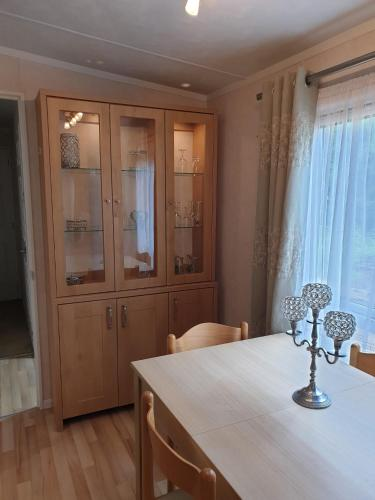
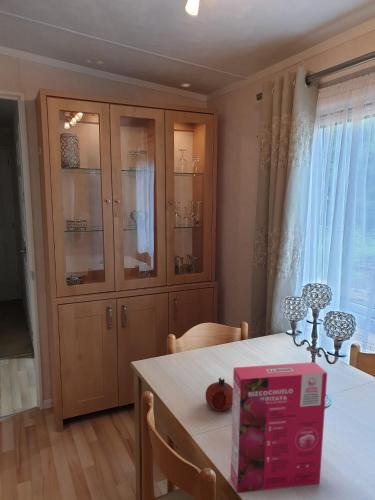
+ fruit [205,377,233,412]
+ cereal box [230,361,328,494]
